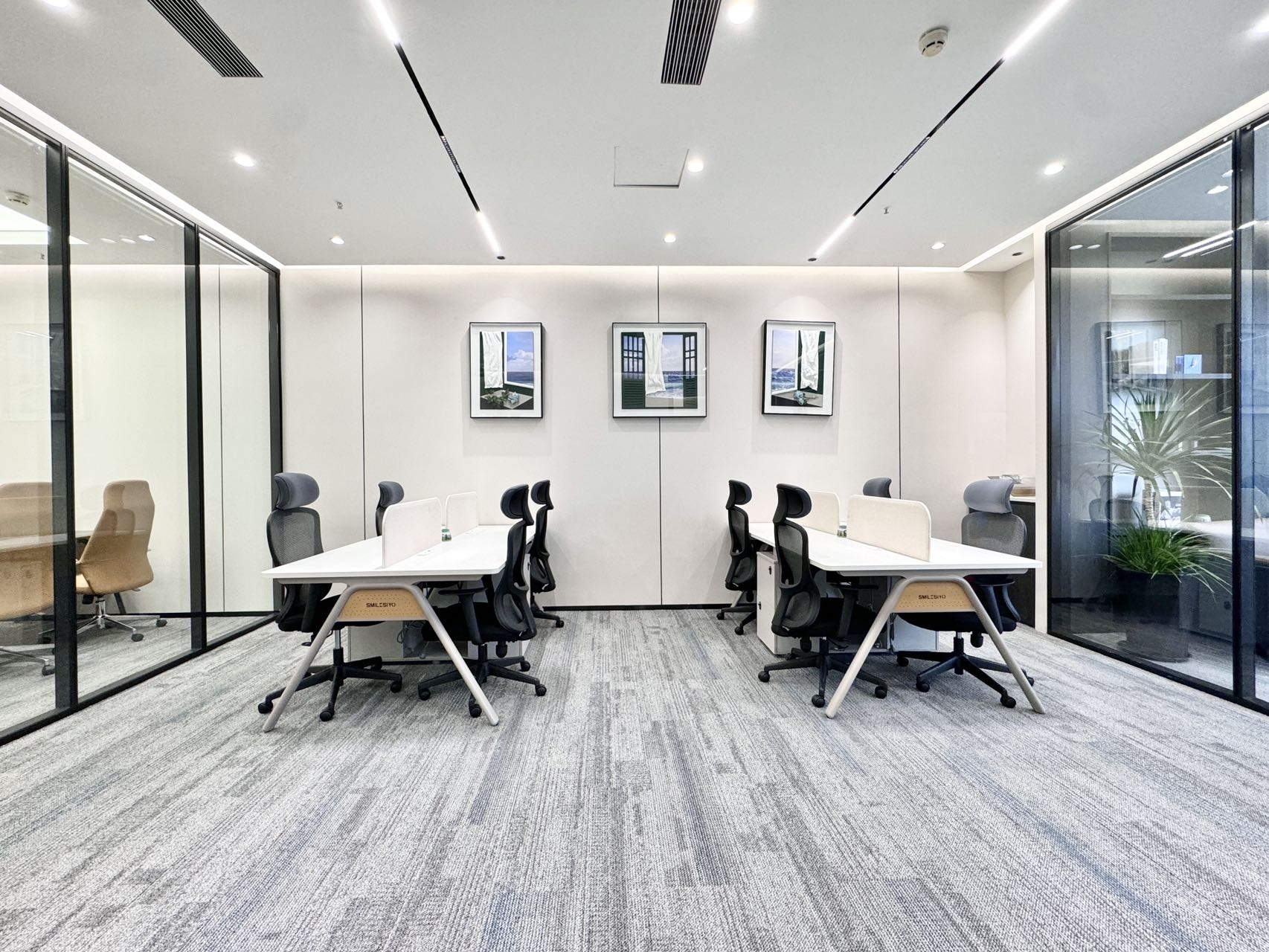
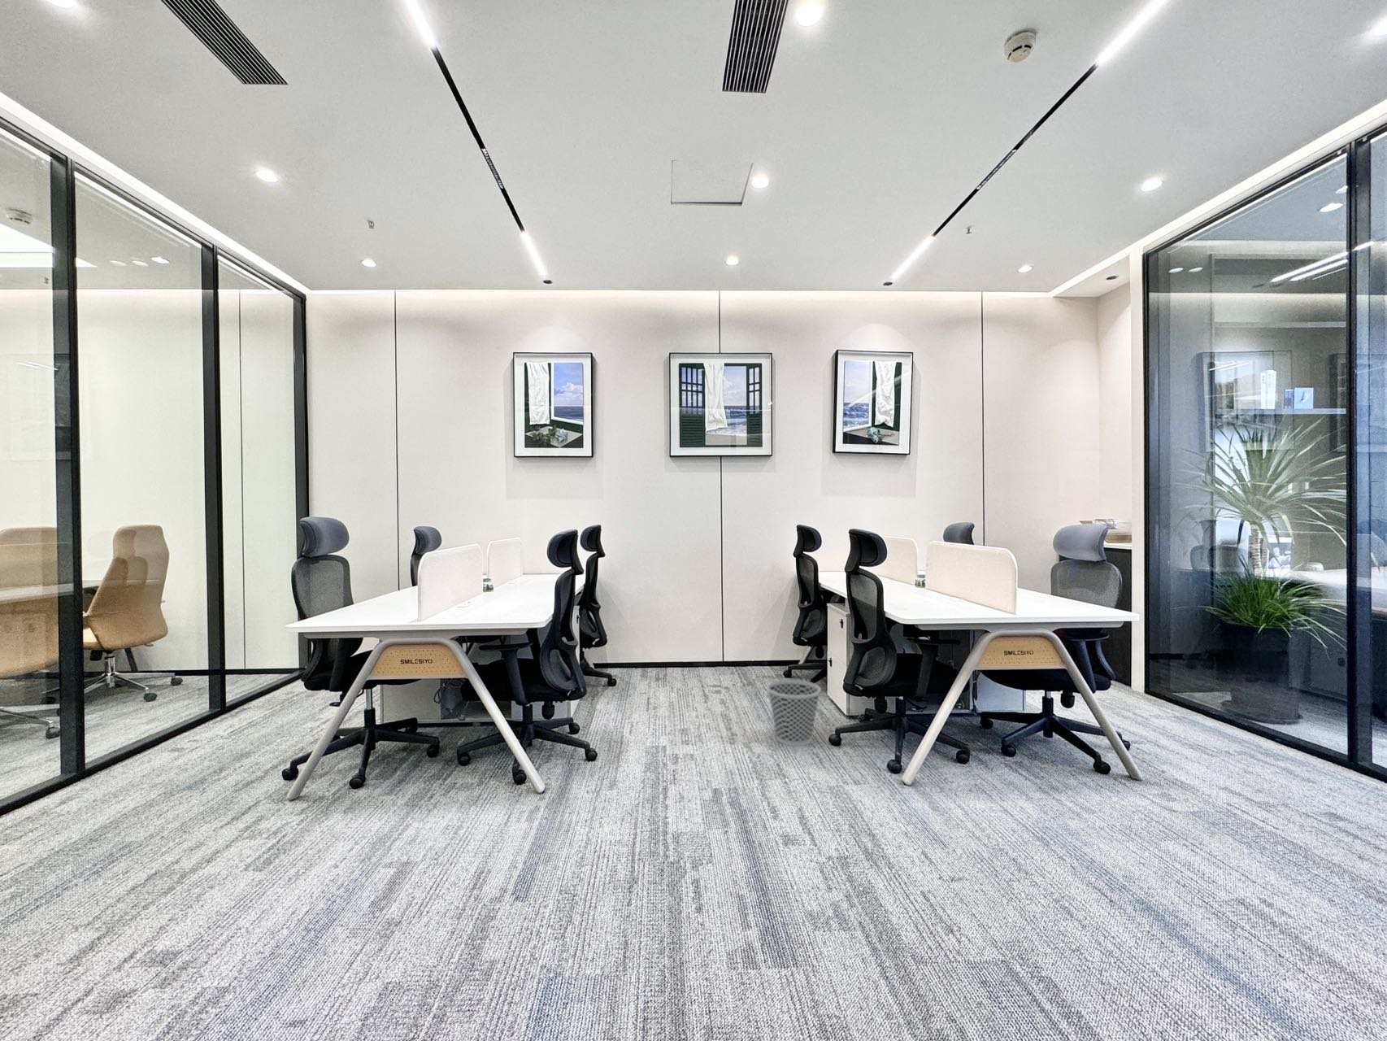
+ wastebasket [766,679,821,747]
